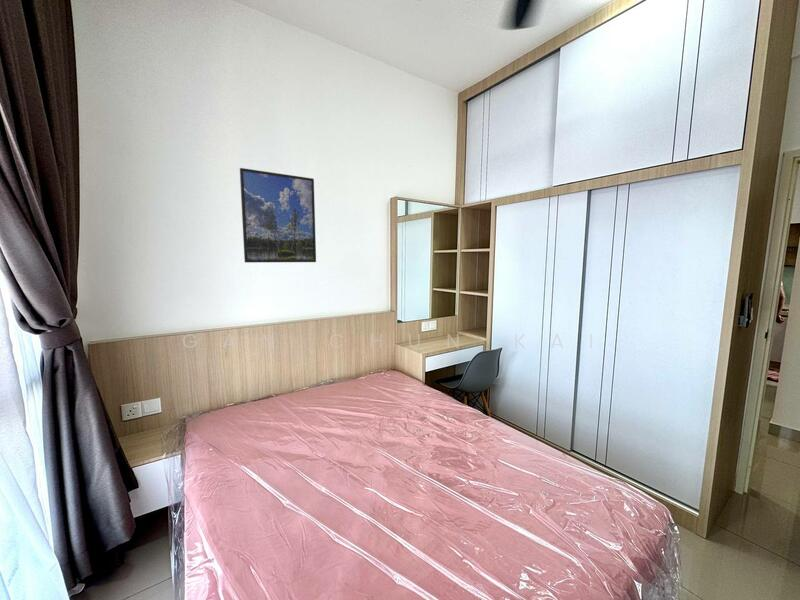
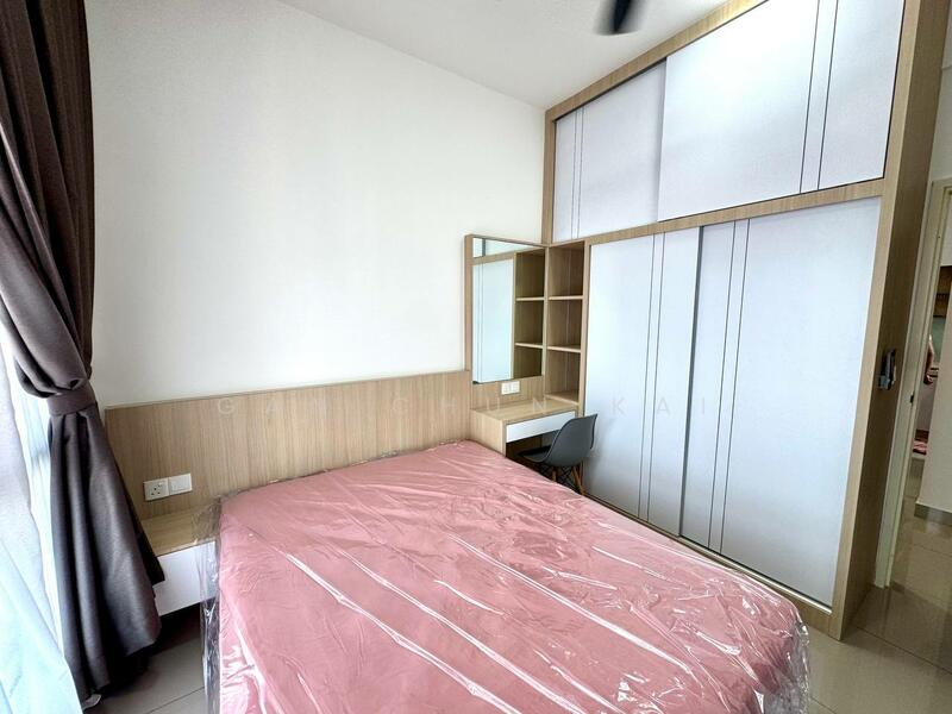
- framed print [239,167,317,263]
